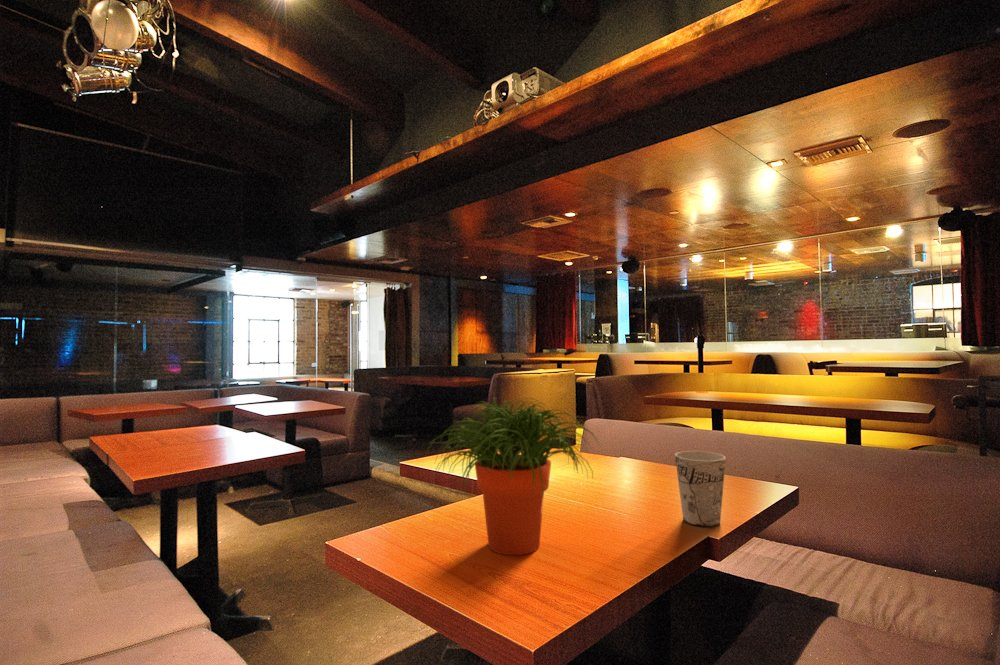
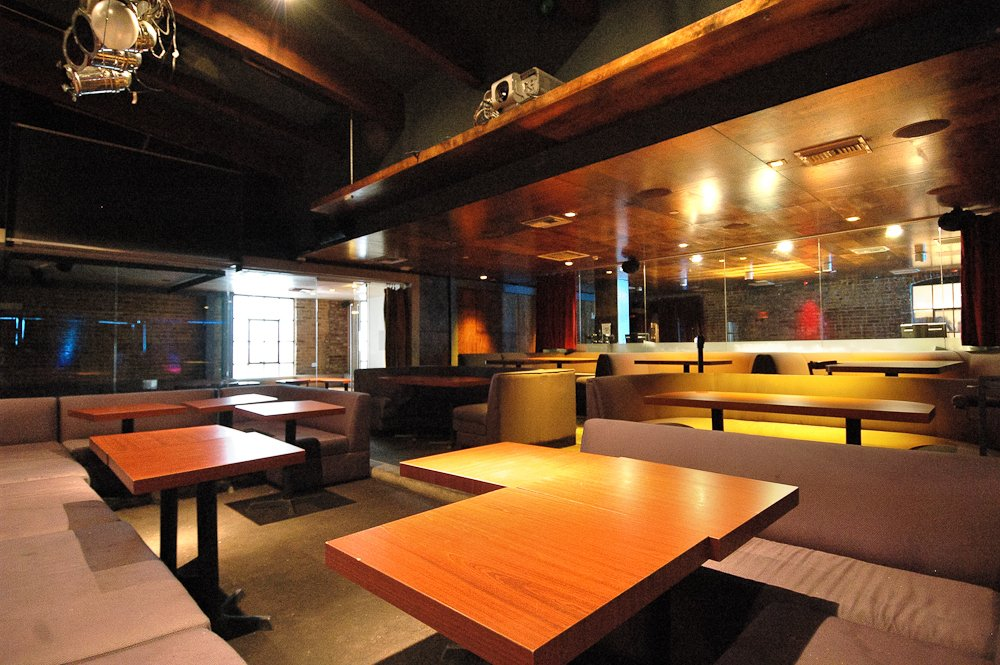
- cup [674,450,727,528]
- potted plant [425,397,601,556]
